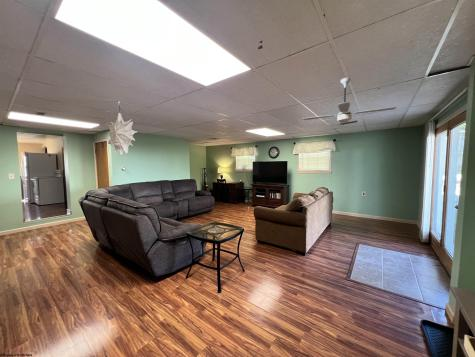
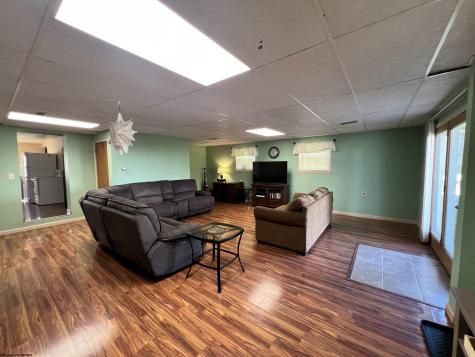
- ceiling fan [301,77,397,124]
